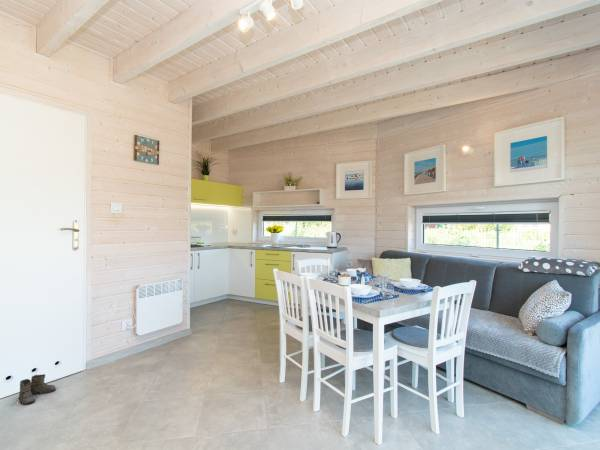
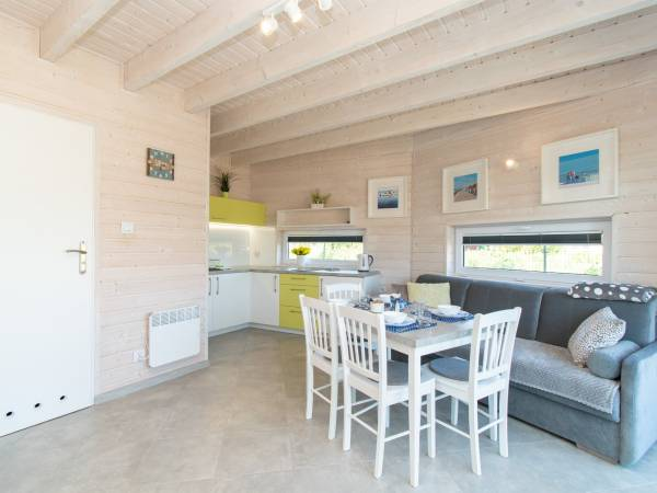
- boots [11,373,57,406]
